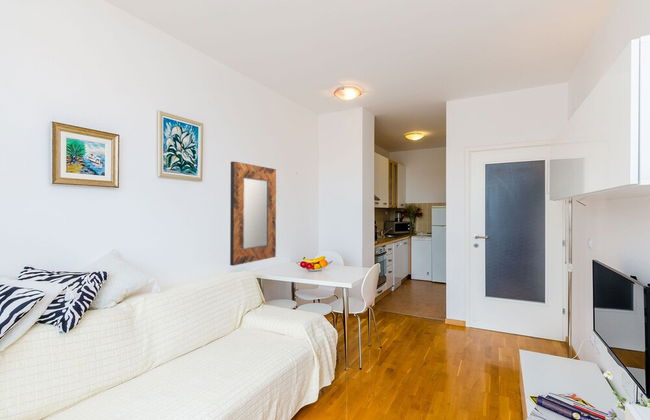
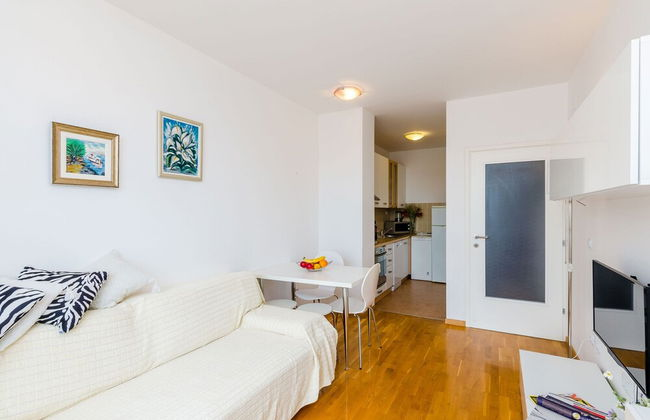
- home mirror [229,161,277,267]
